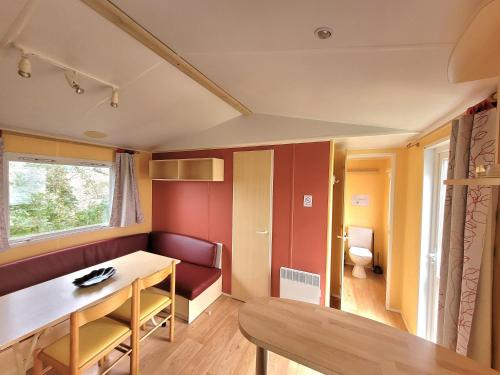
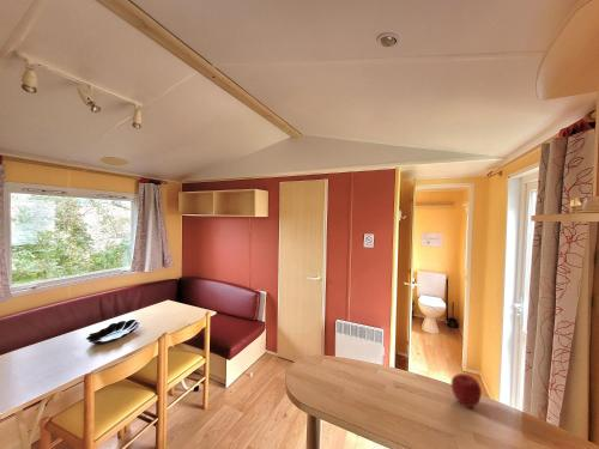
+ apple [450,372,483,408]
